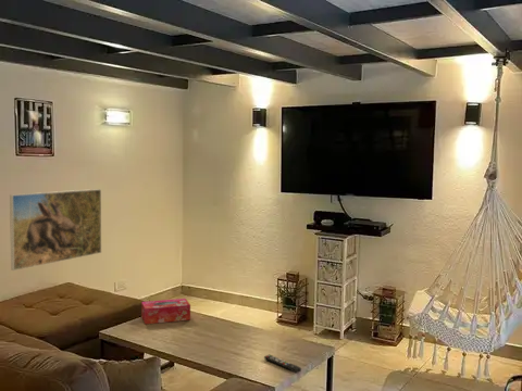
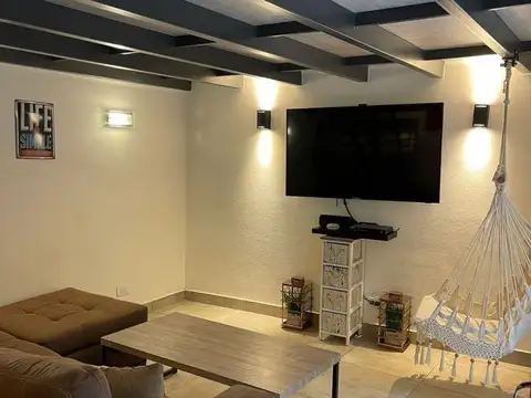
- remote control [263,354,302,374]
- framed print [9,188,102,272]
- tissue box [140,298,191,325]
